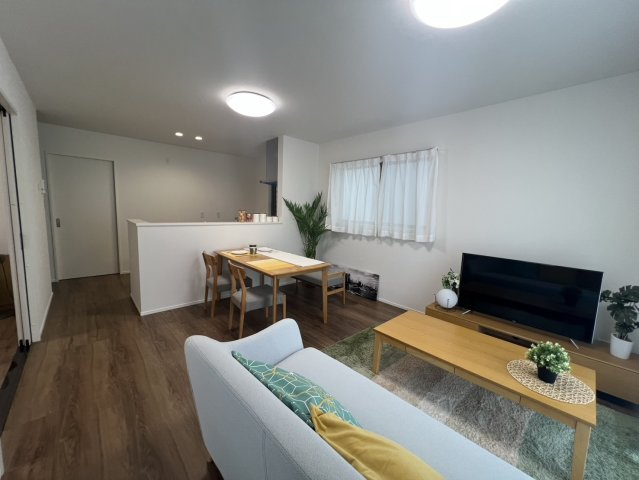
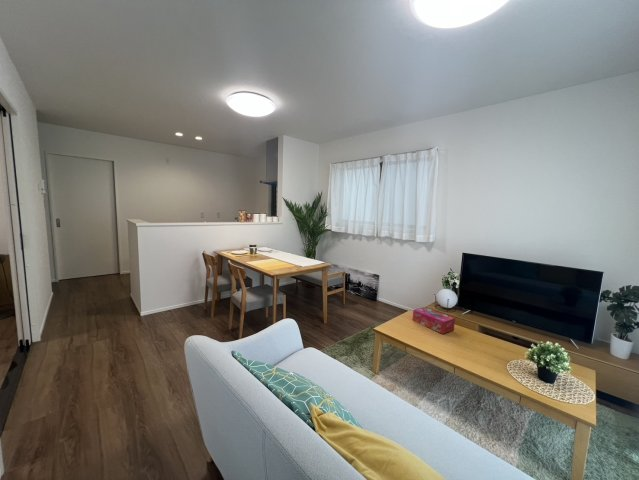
+ tissue box [412,306,456,335]
